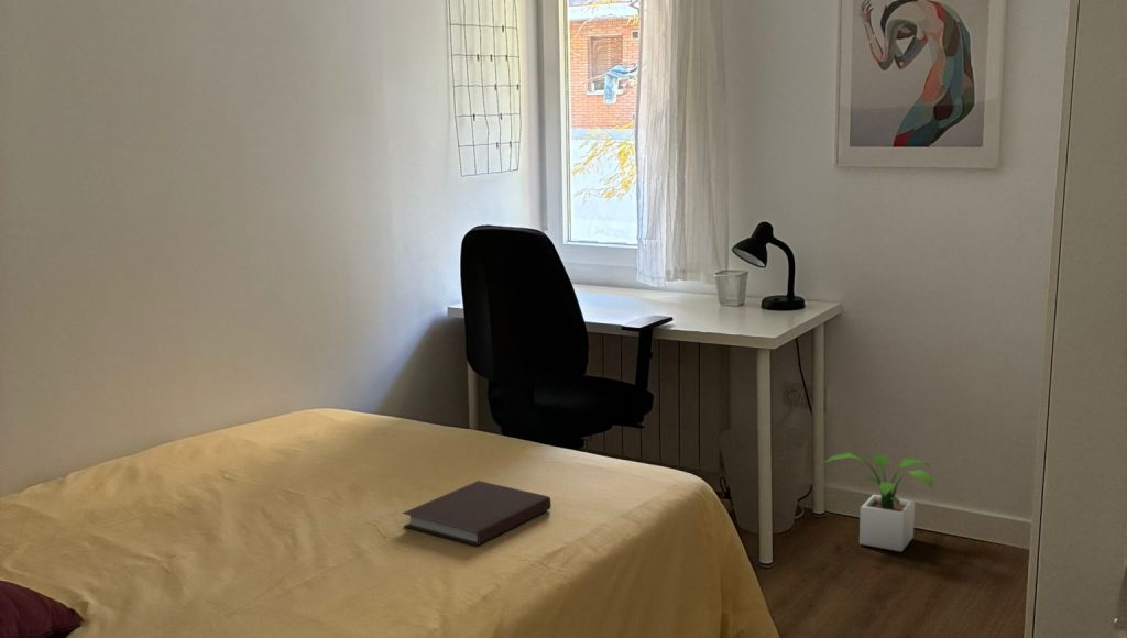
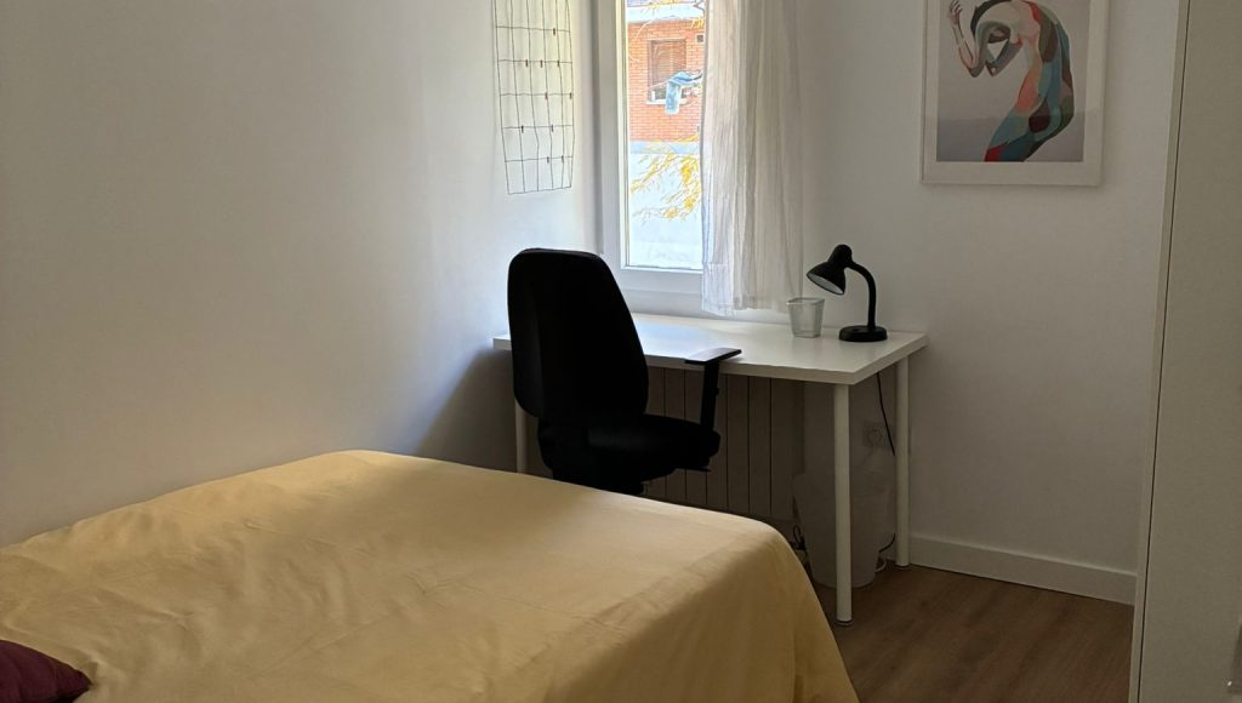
- notebook [402,480,551,547]
- potted plant [821,452,934,553]
